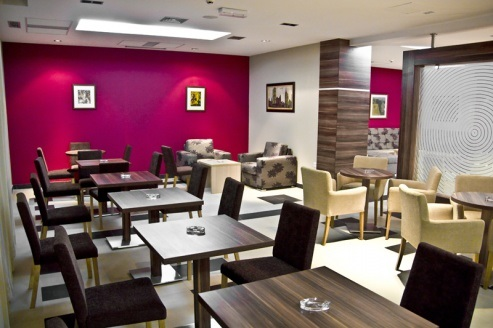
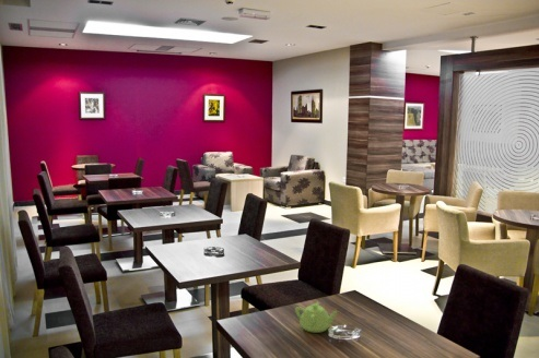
+ teapot [294,301,338,334]
